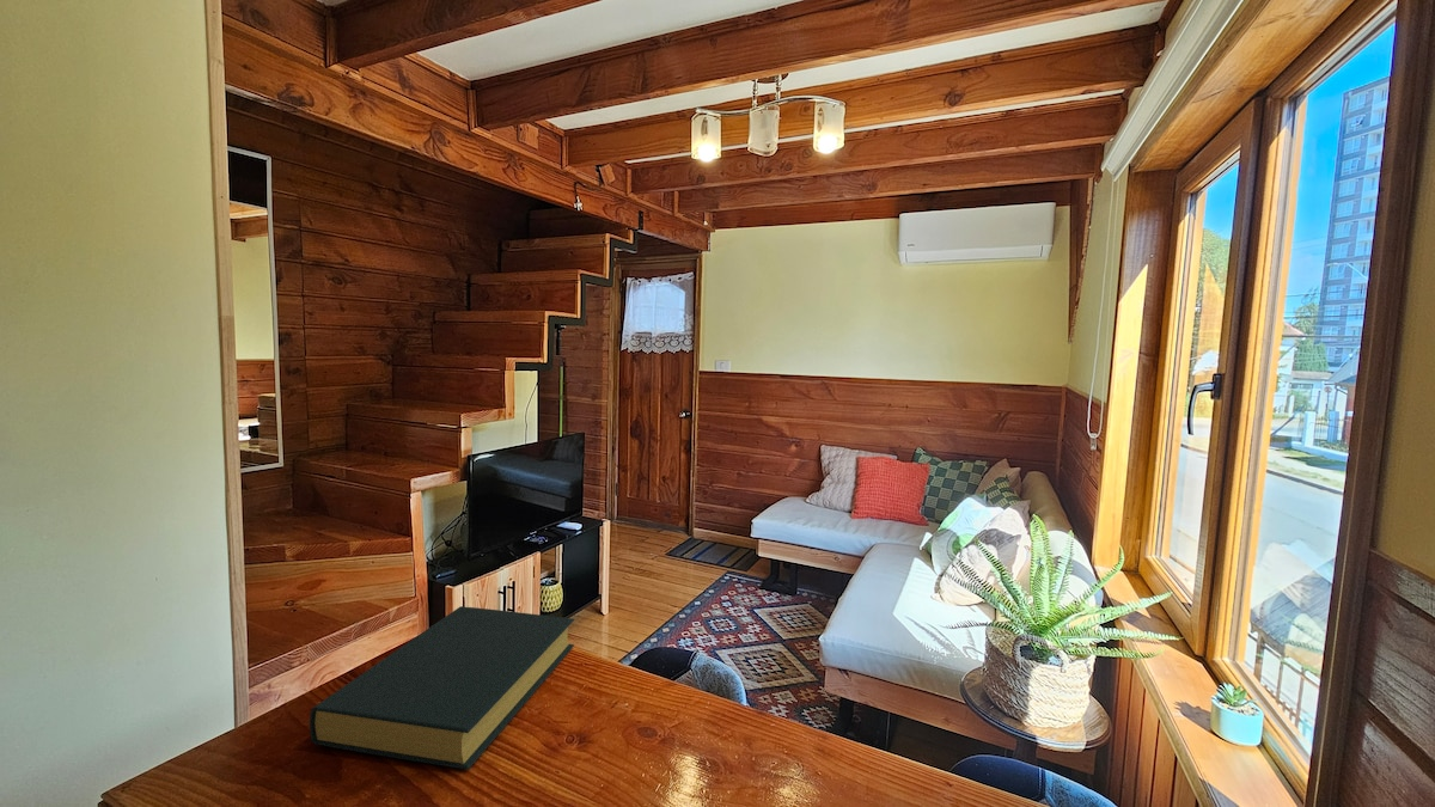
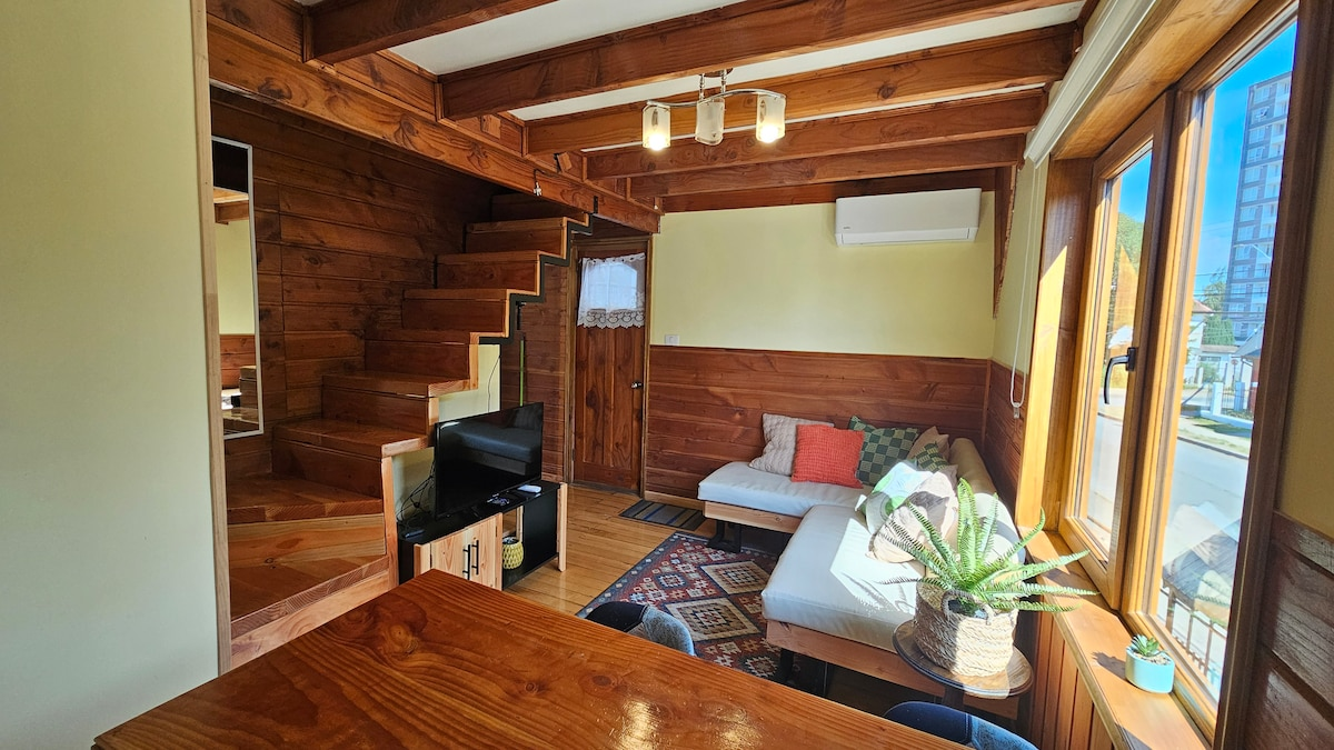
- hardback book [309,605,575,771]
